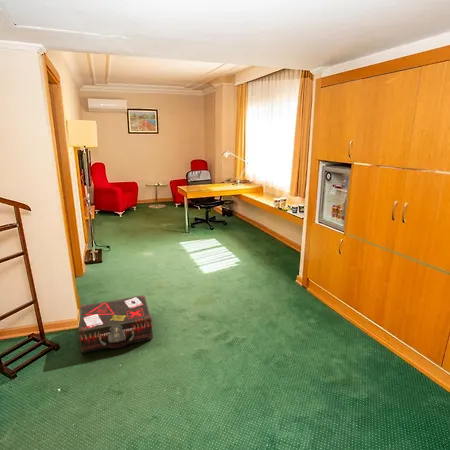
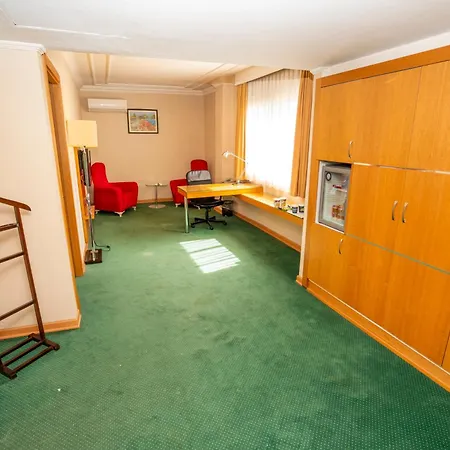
- suitcase [77,294,154,354]
